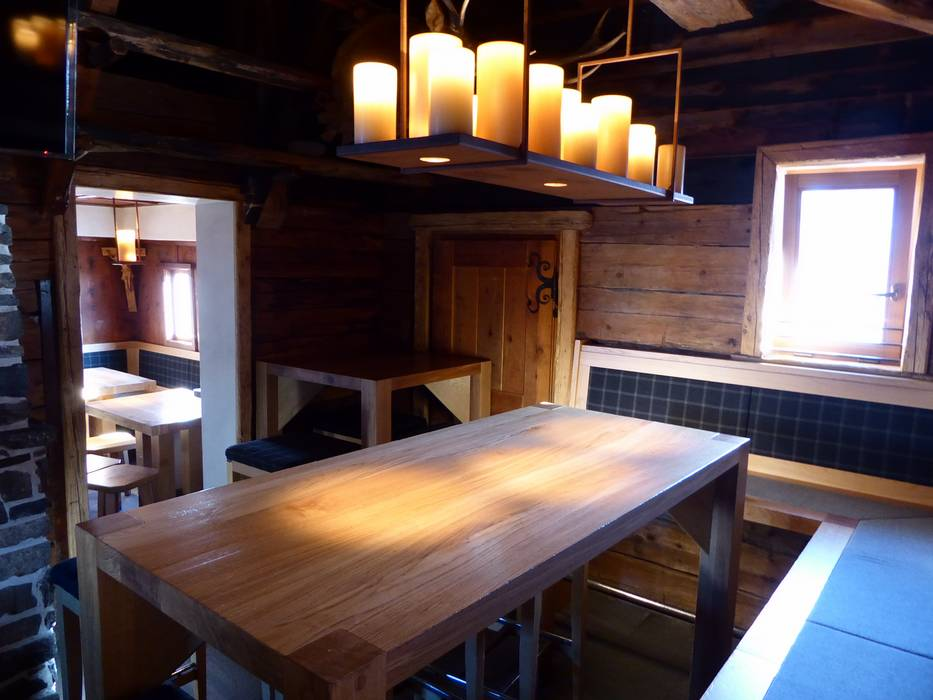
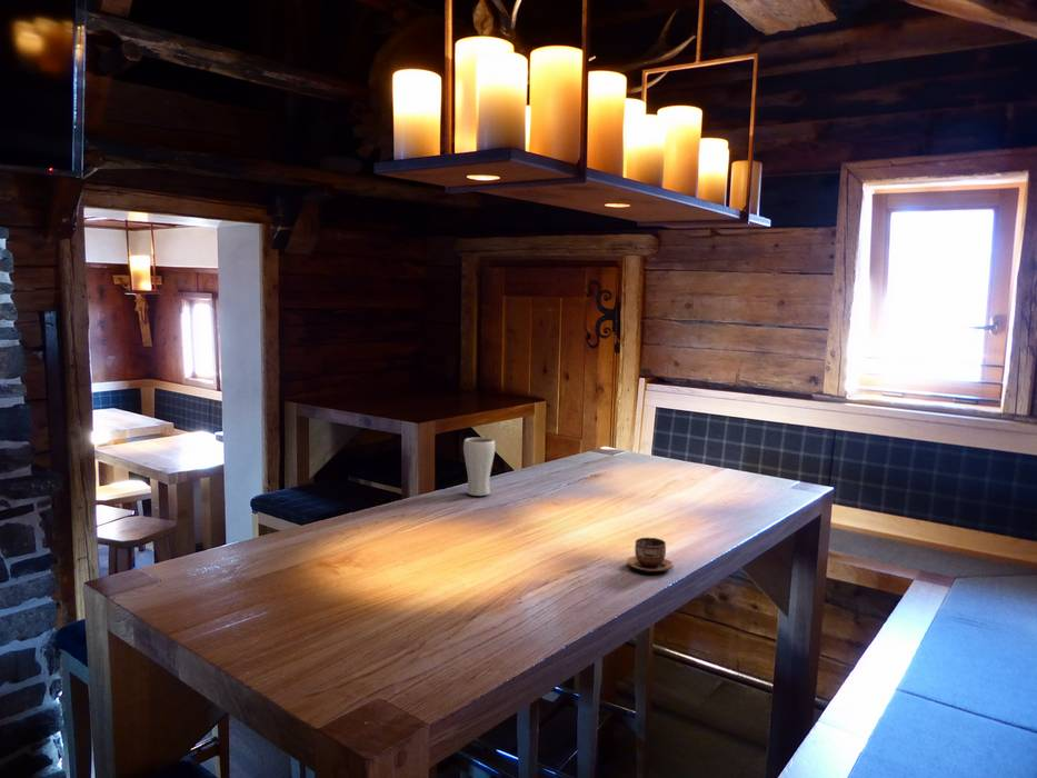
+ drinking glass [462,437,496,497]
+ cup [626,536,675,572]
